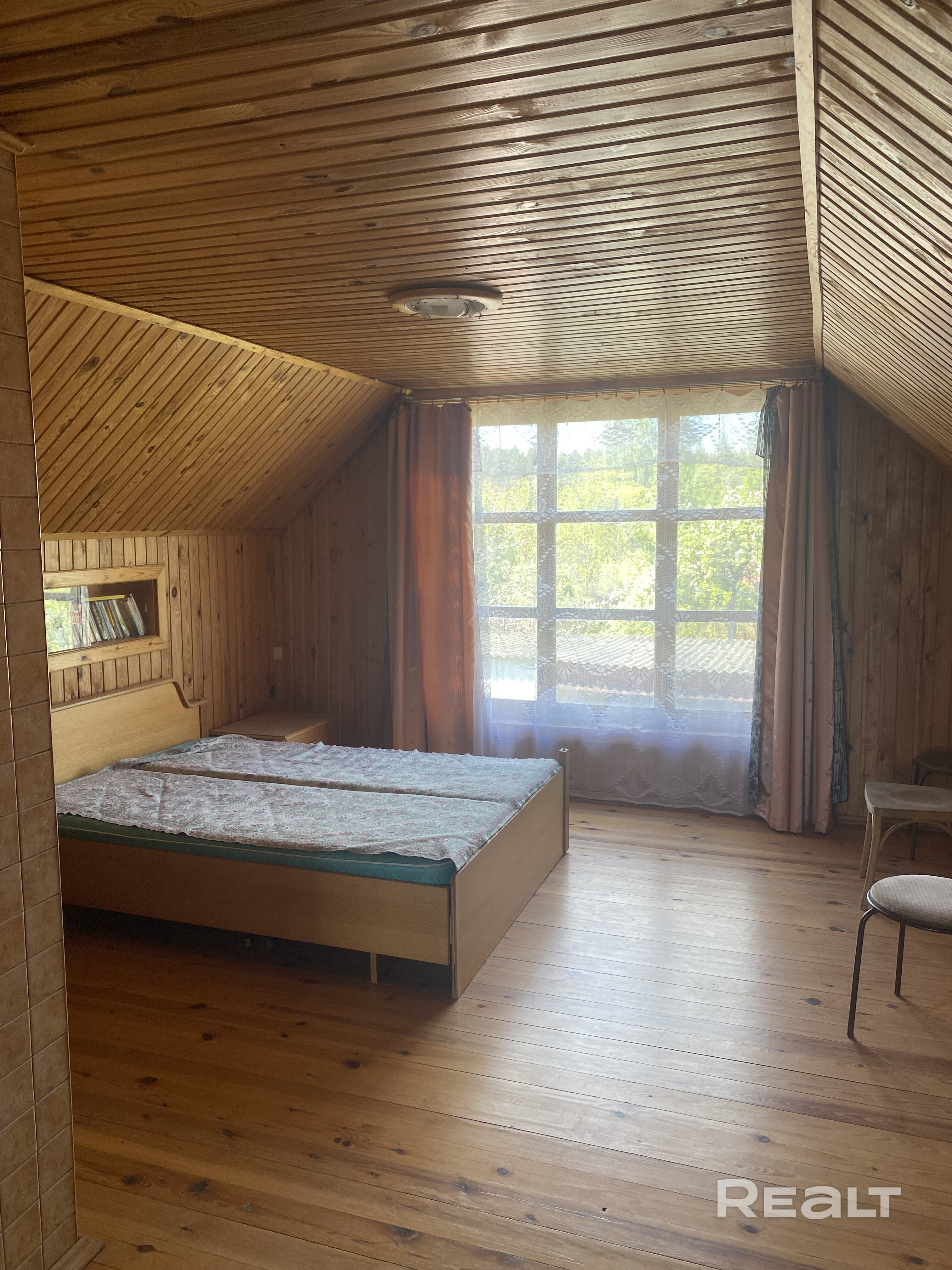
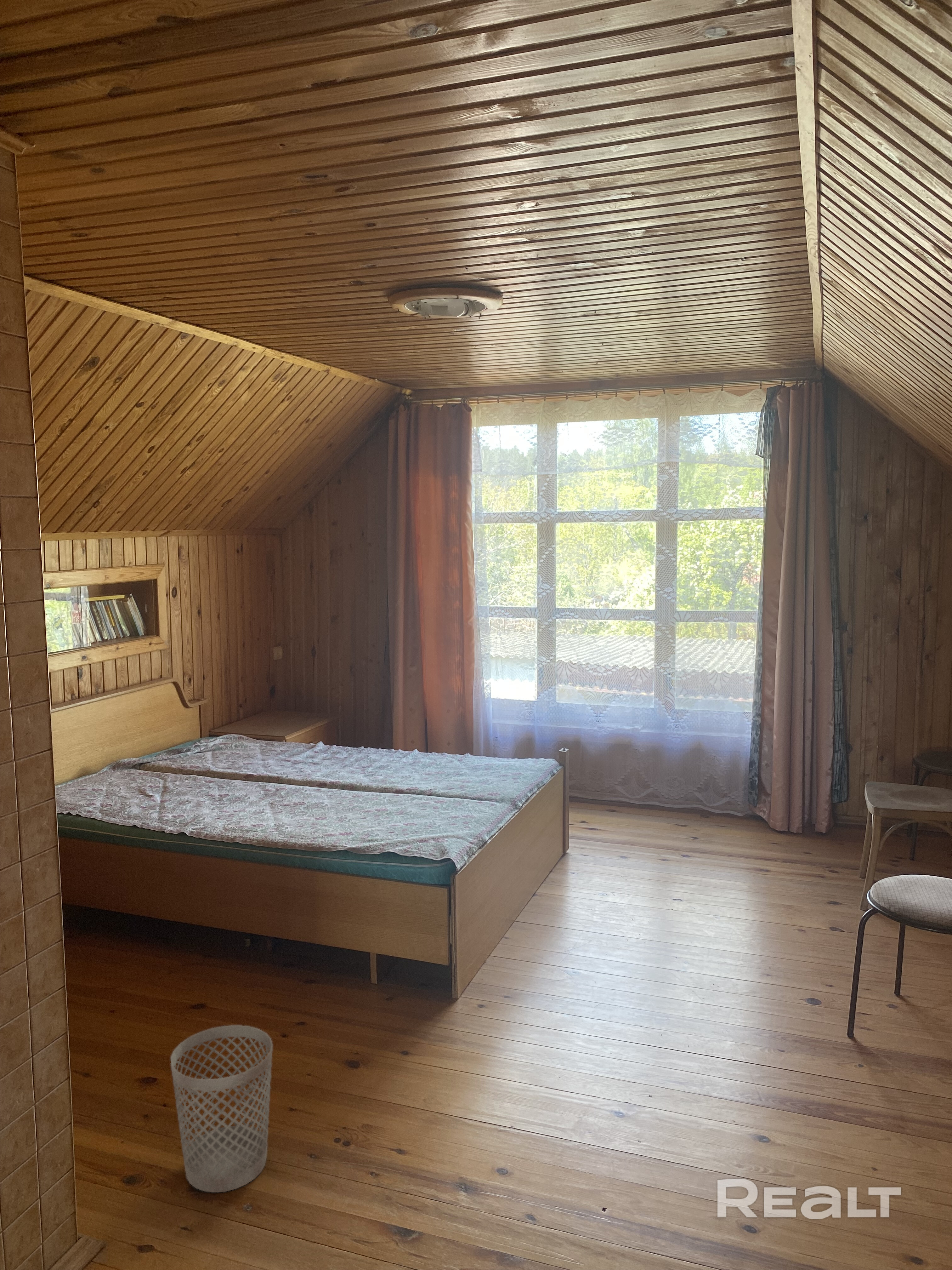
+ wastebasket [170,1025,273,1193]
